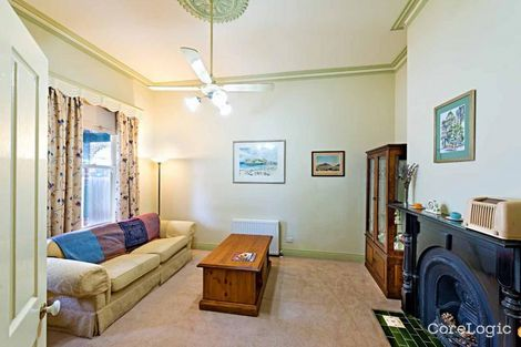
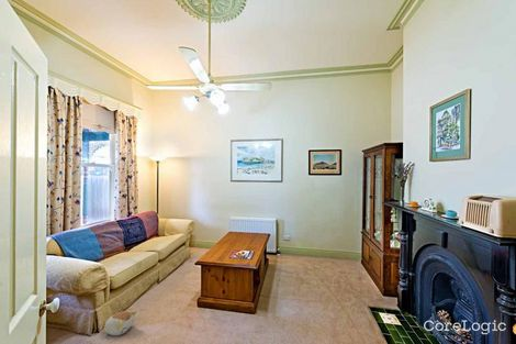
+ plush toy [103,310,138,336]
